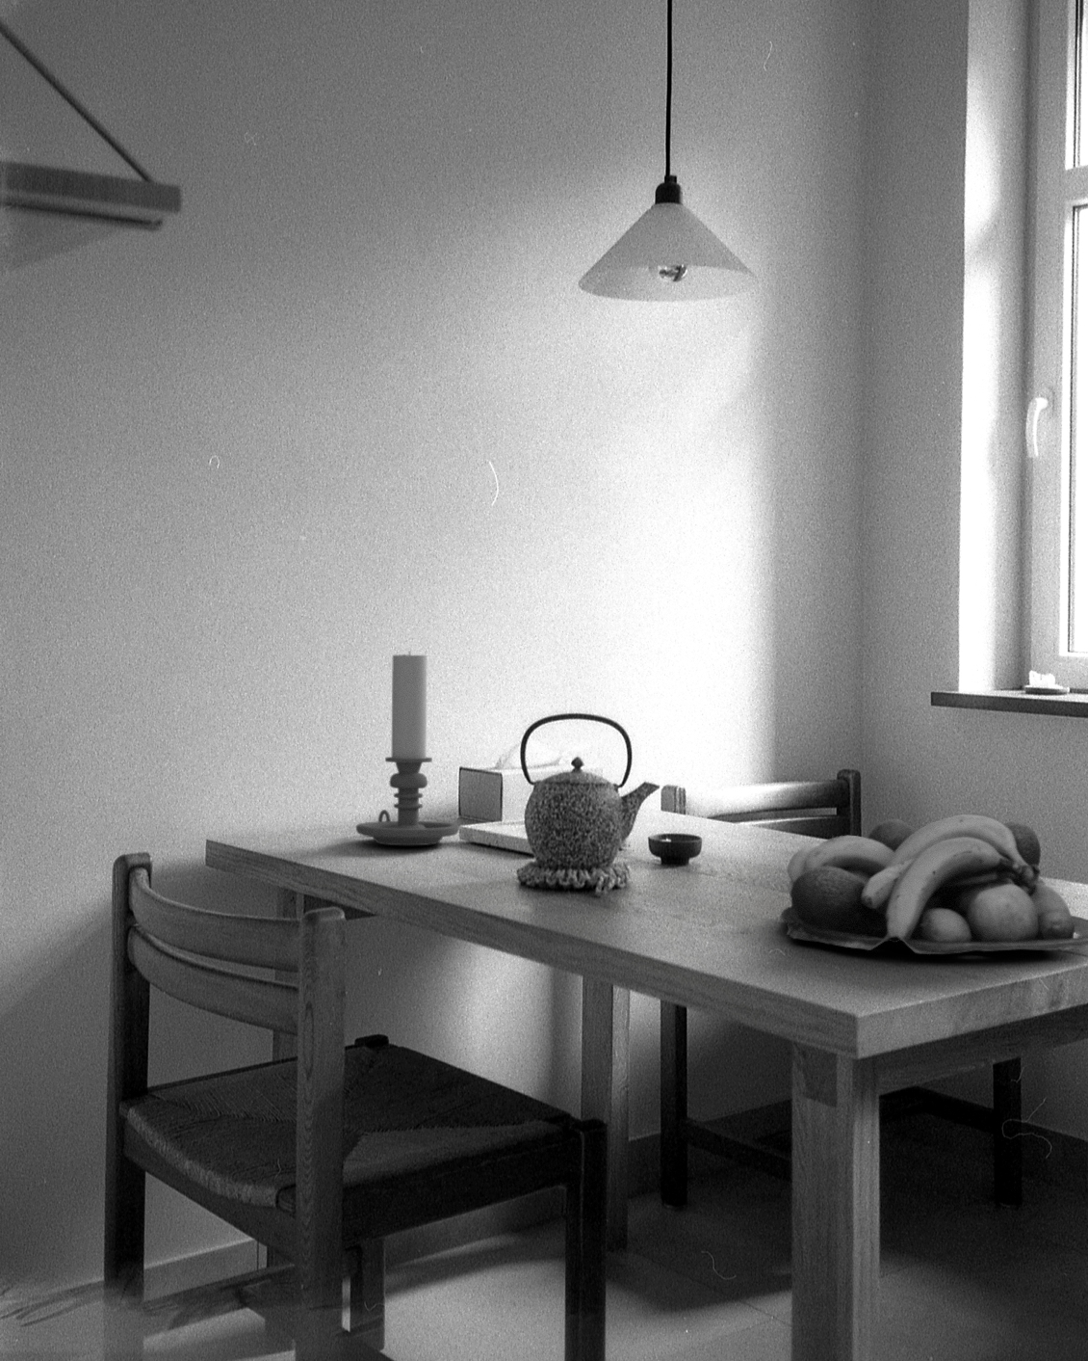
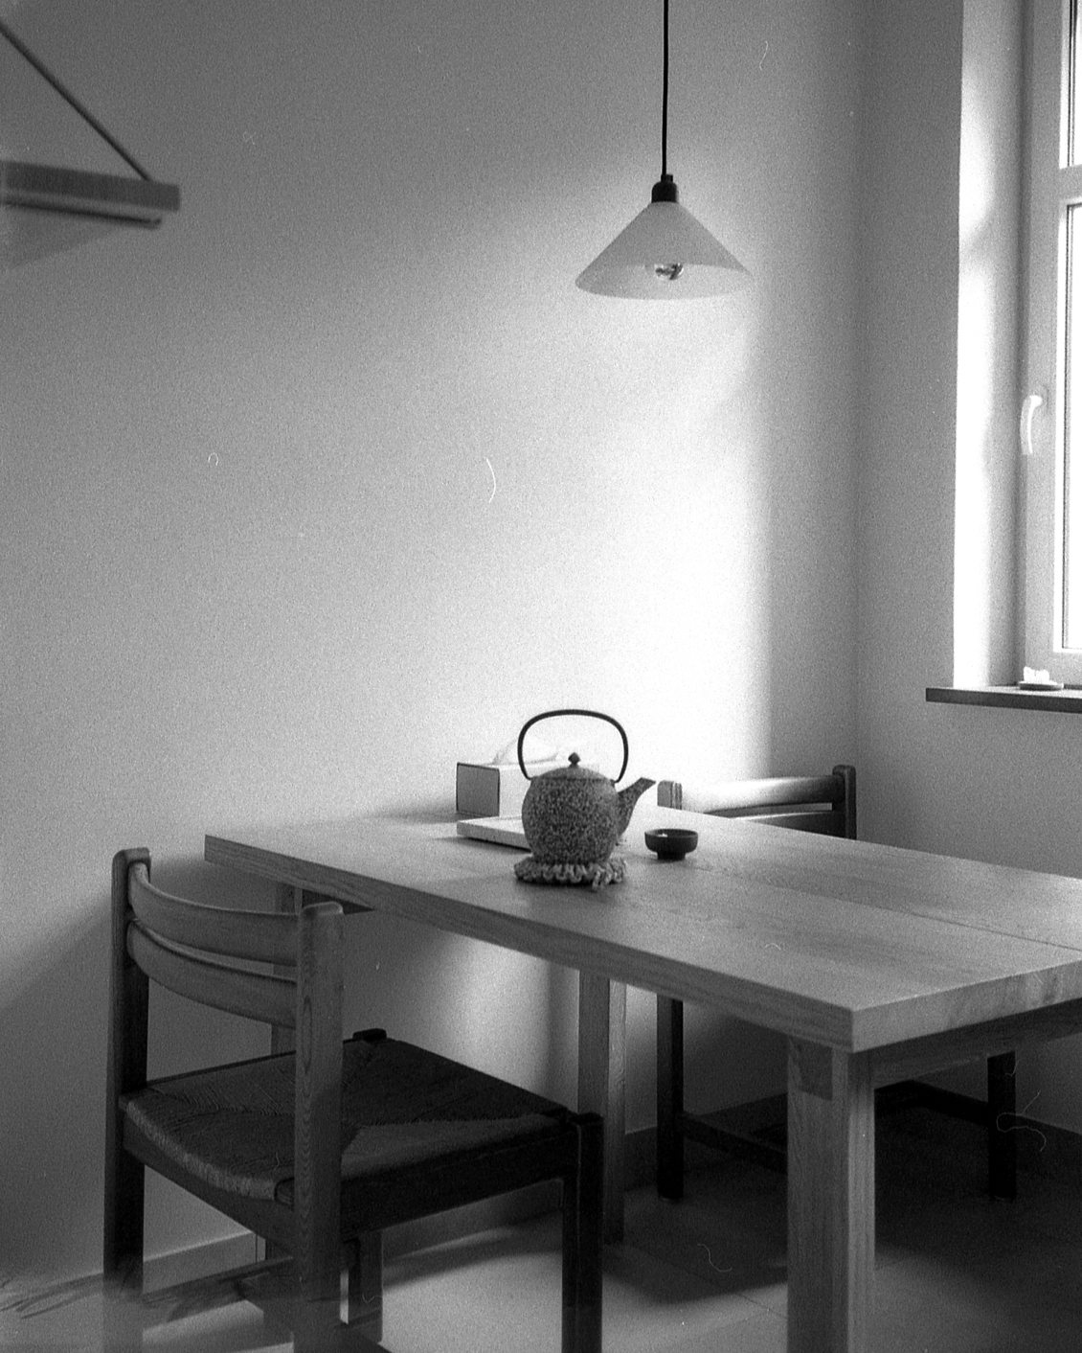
- candle holder [355,650,461,847]
- fruit bowl [779,811,1088,955]
